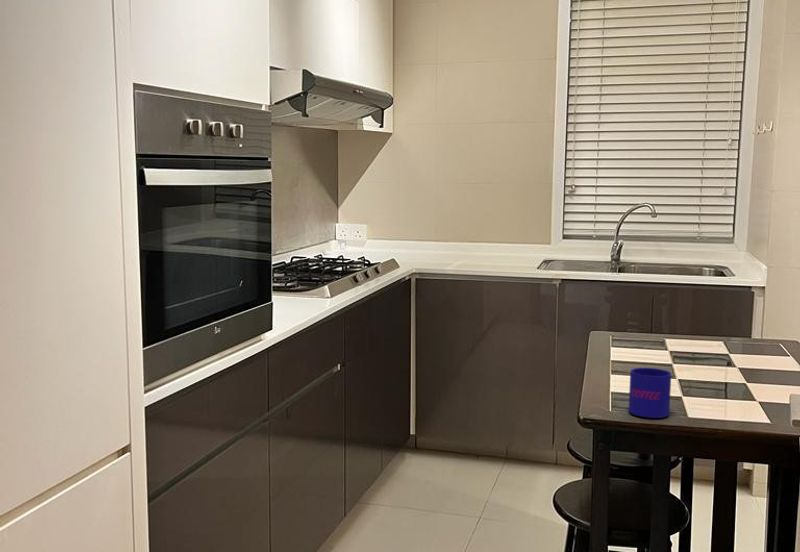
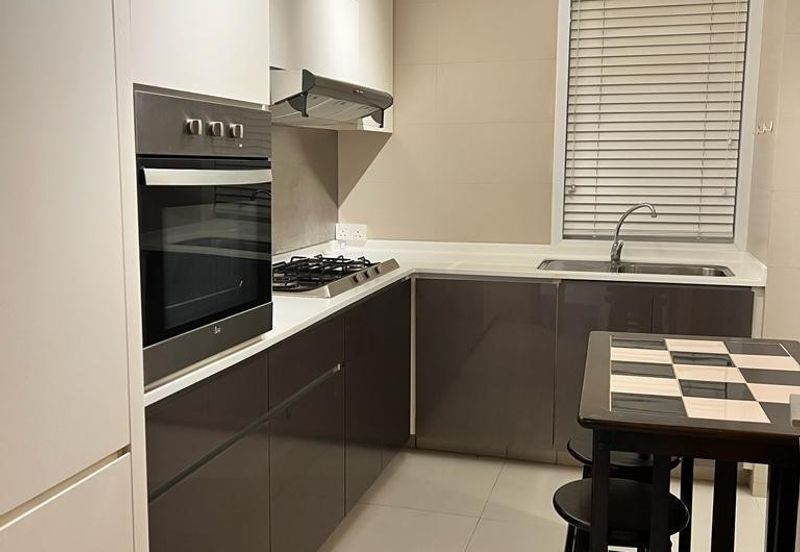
- mug [628,367,672,419]
